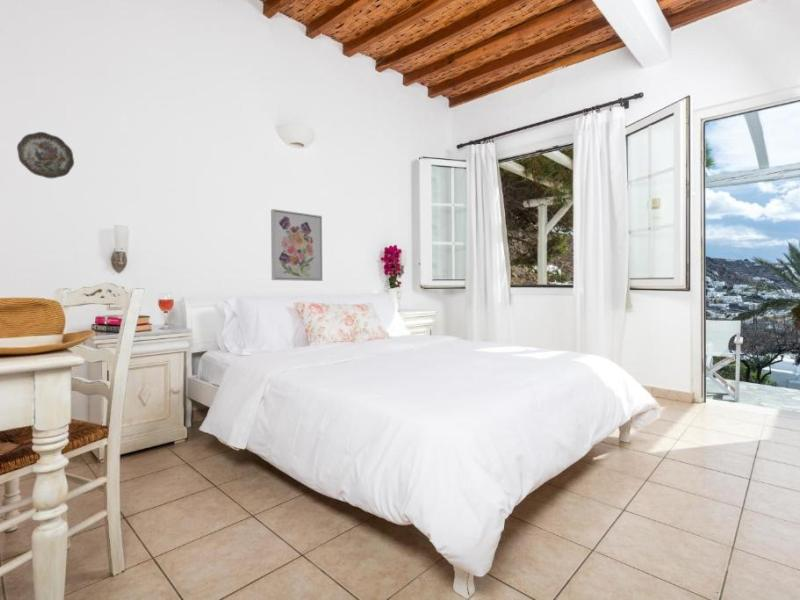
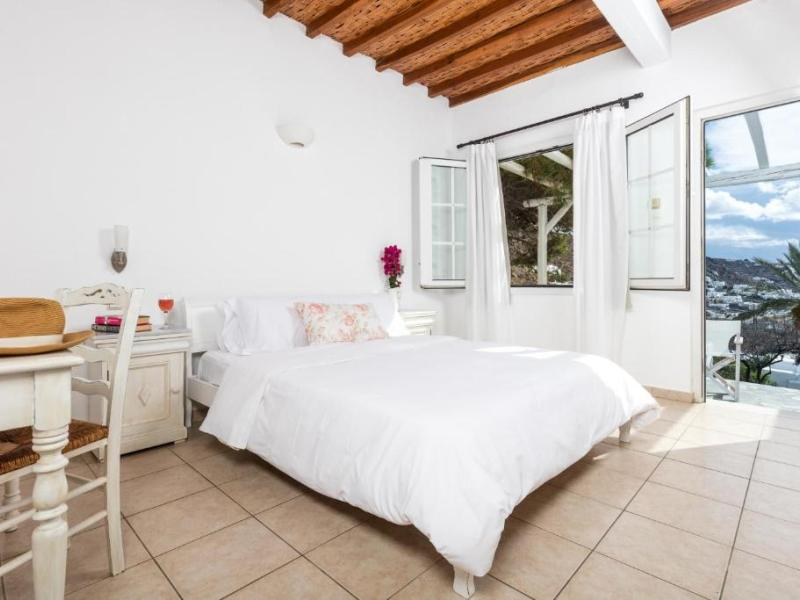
- wall art [270,208,323,282]
- decorative plate [16,131,75,179]
